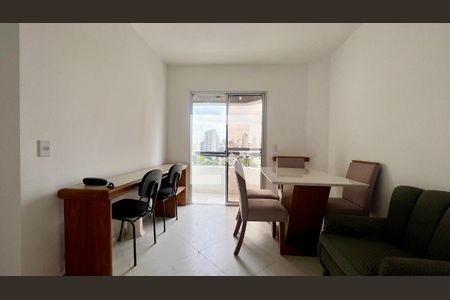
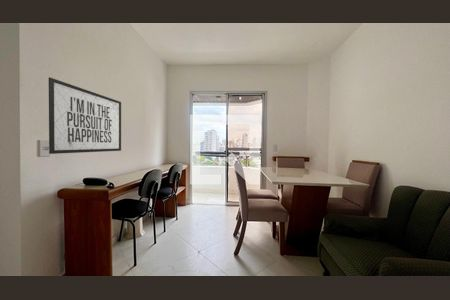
+ mirror [48,77,122,155]
